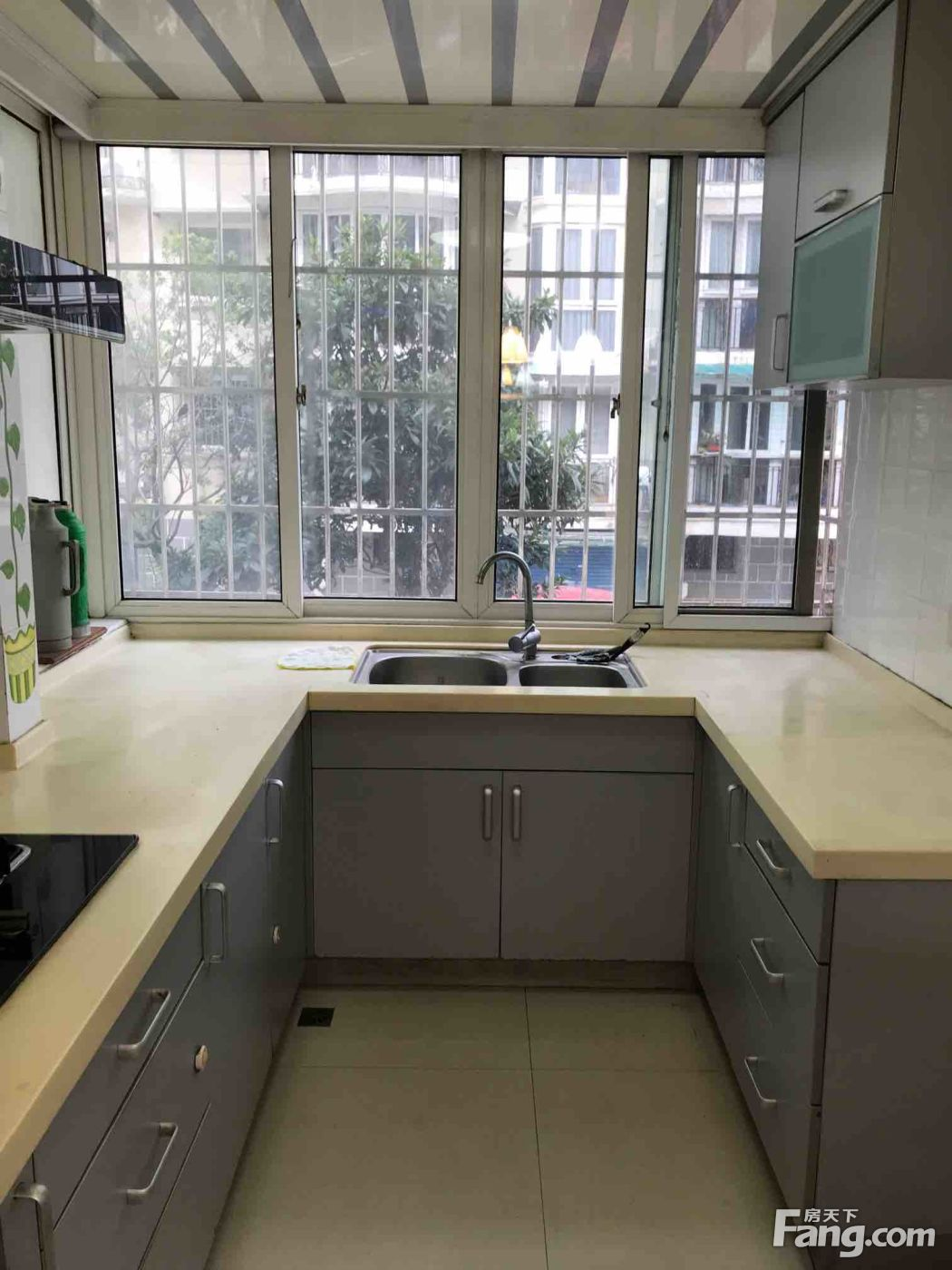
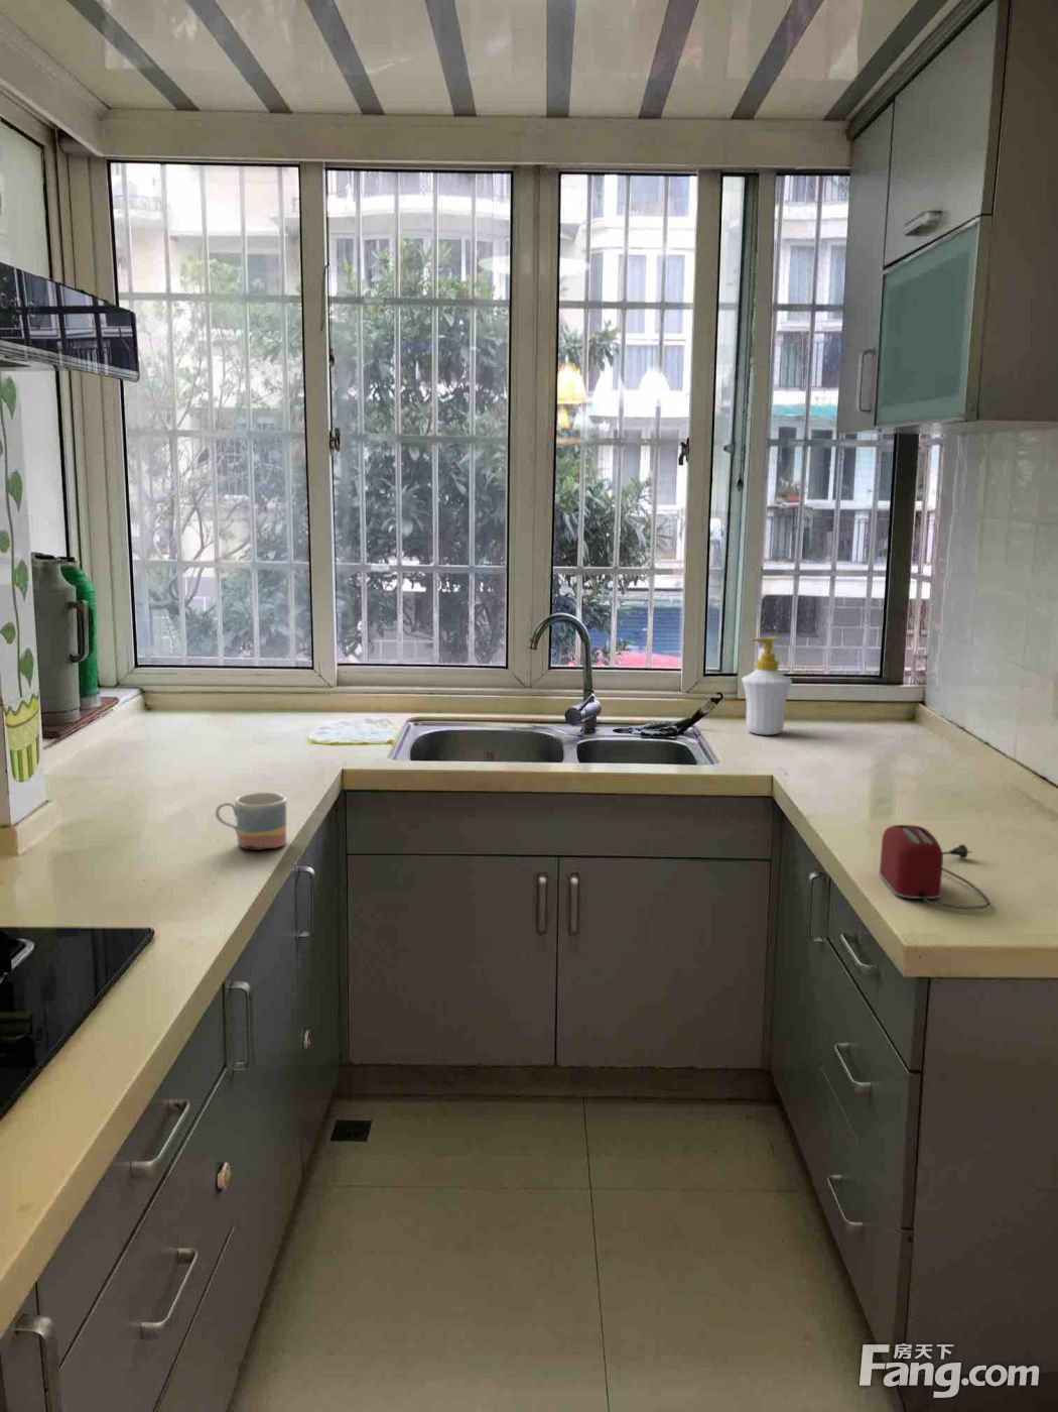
+ mug [214,792,287,852]
+ soap bottle [740,636,794,736]
+ toaster [878,824,990,911]
